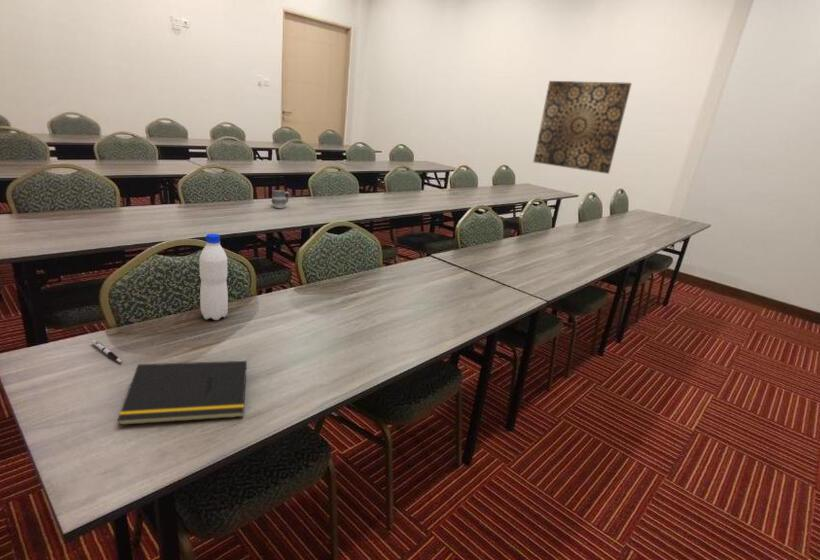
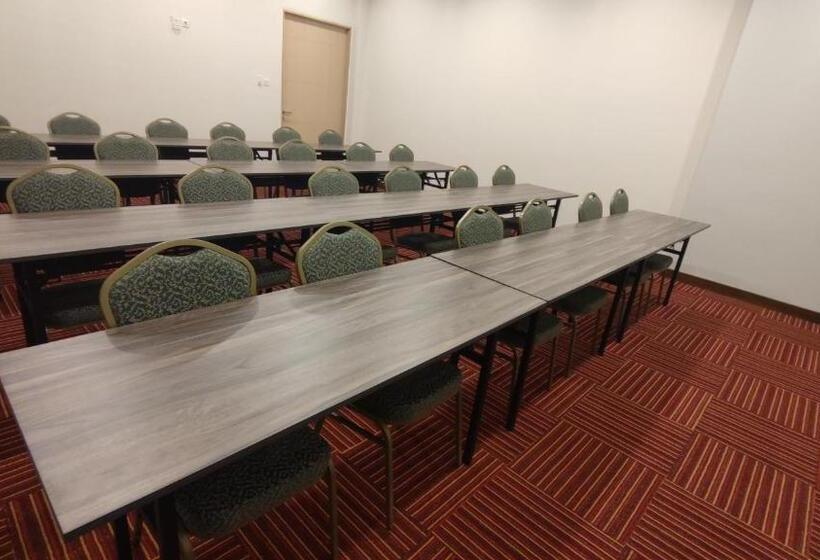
- pen [90,339,123,364]
- water bottle [198,233,229,321]
- notepad [117,360,248,426]
- cup [271,189,291,209]
- wall art [532,80,633,175]
